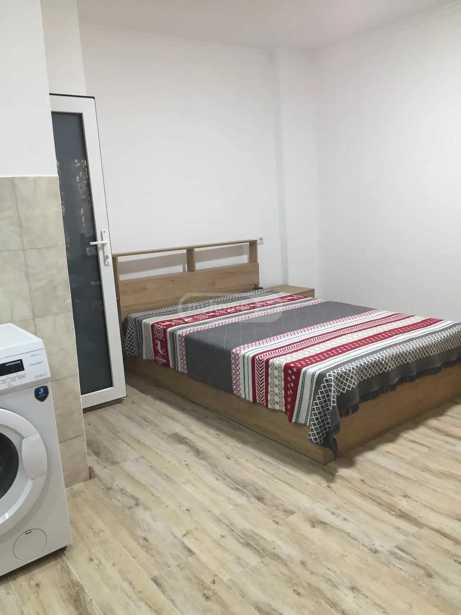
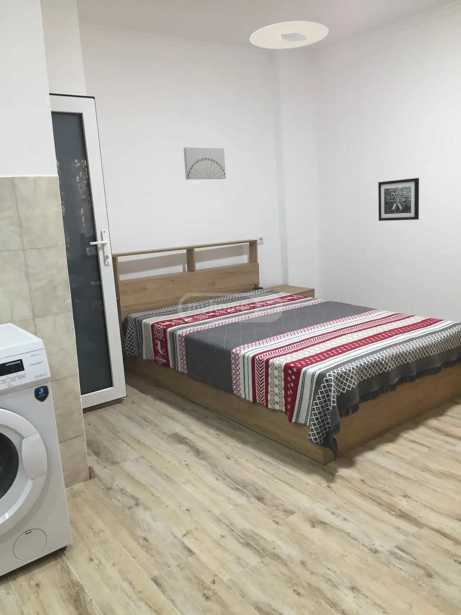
+ wall art [377,177,420,222]
+ wall art [183,146,227,180]
+ ceiling light [249,20,330,50]
